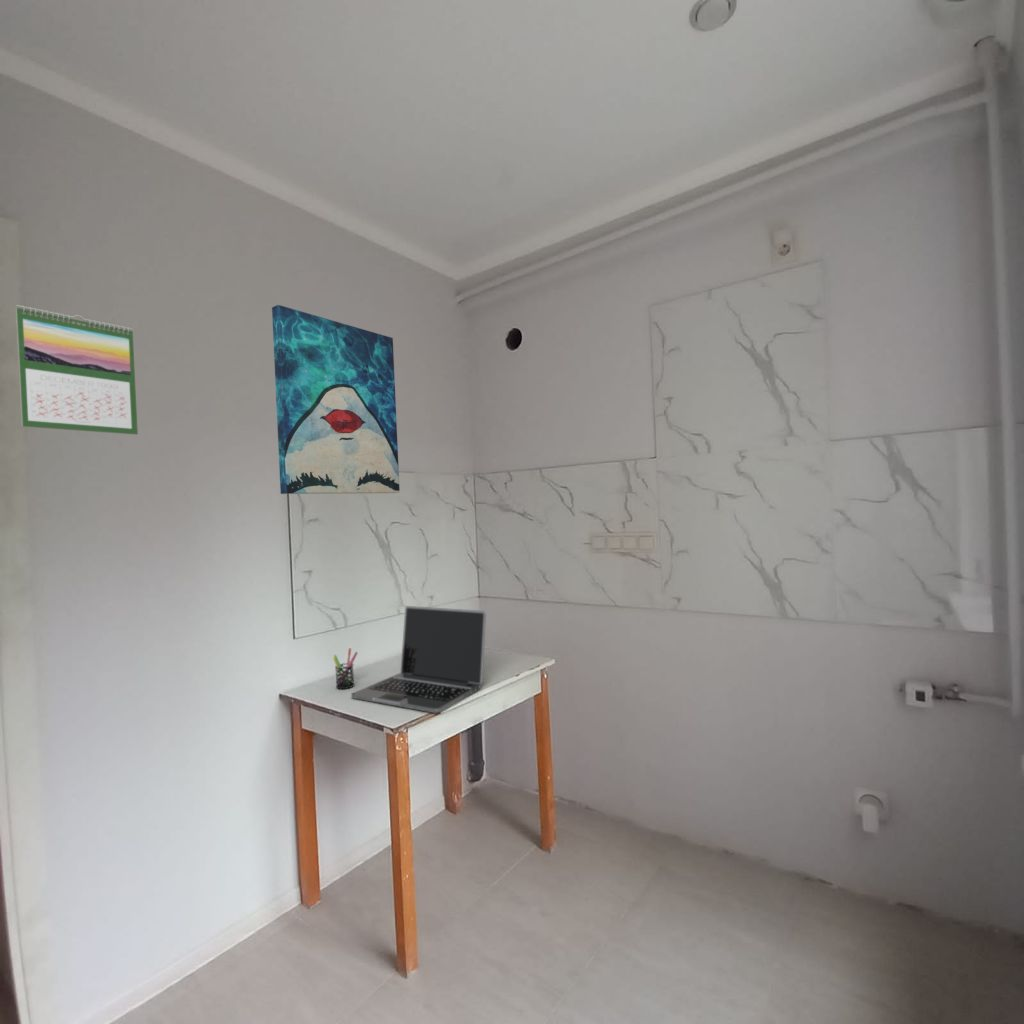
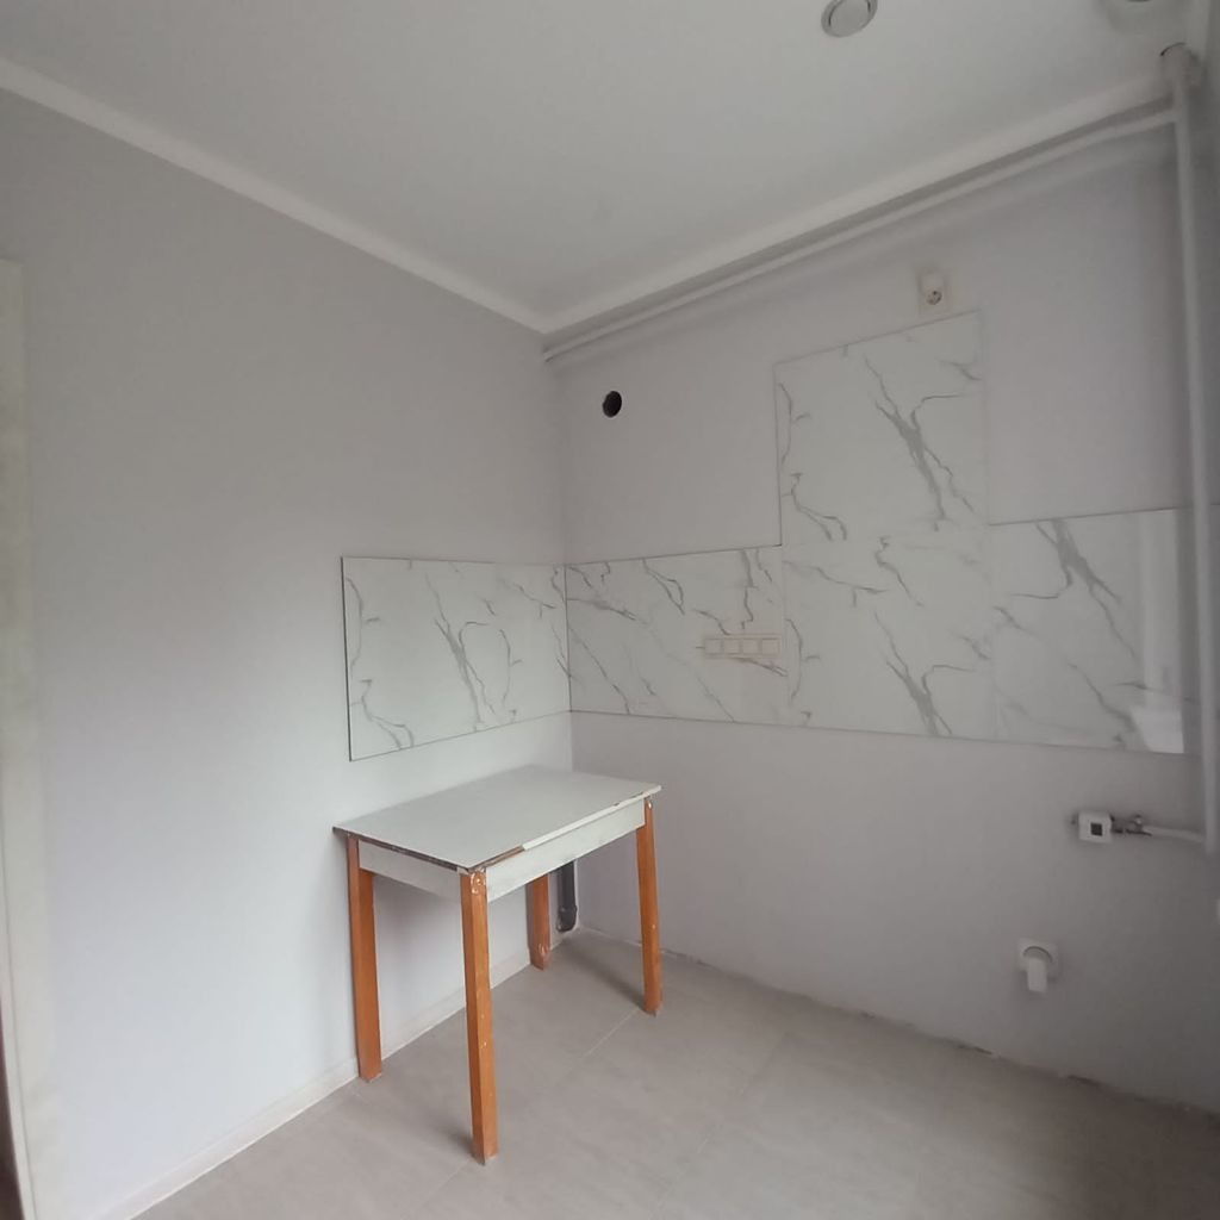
- laptop [350,605,487,714]
- pen holder [332,647,359,690]
- calendar [15,304,139,436]
- wall art [271,304,401,495]
